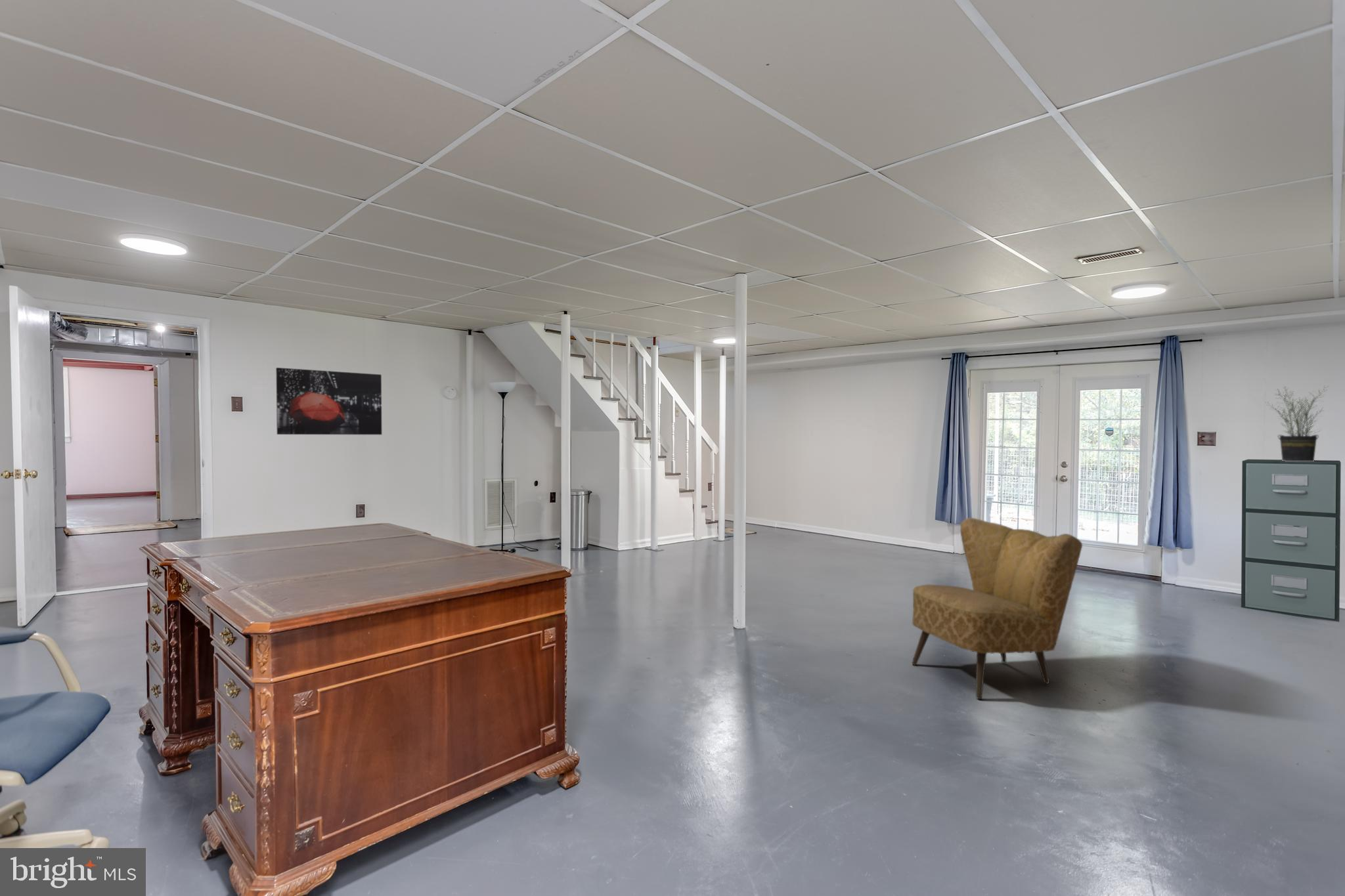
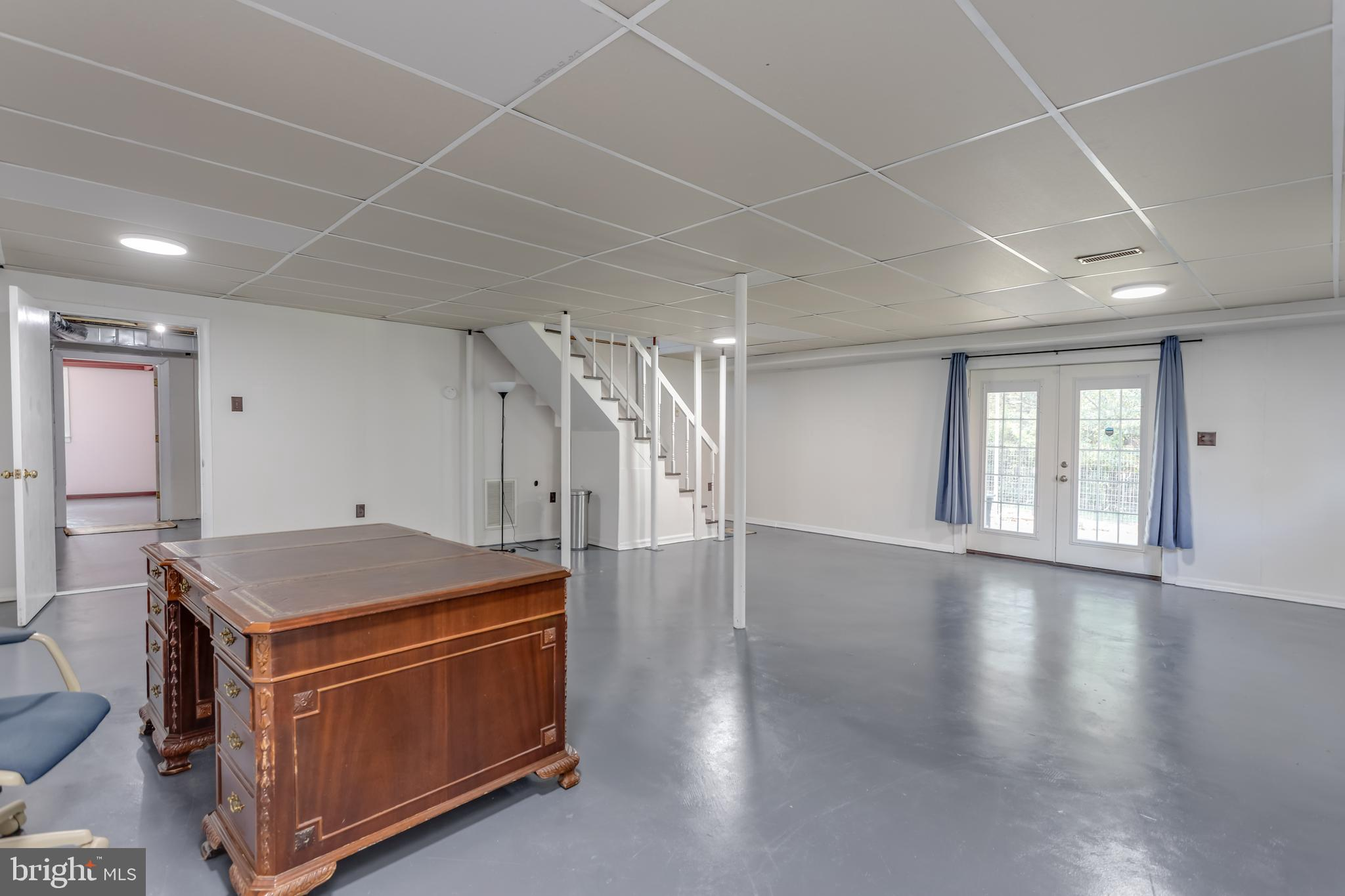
- filing cabinet [1241,459,1342,622]
- armchair [912,517,1083,700]
- wall art [275,367,382,435]
- potted plant [1266,385,1331,461]
